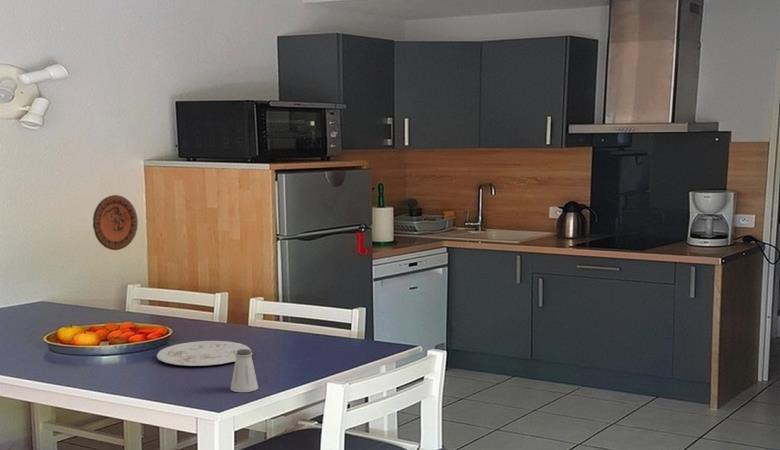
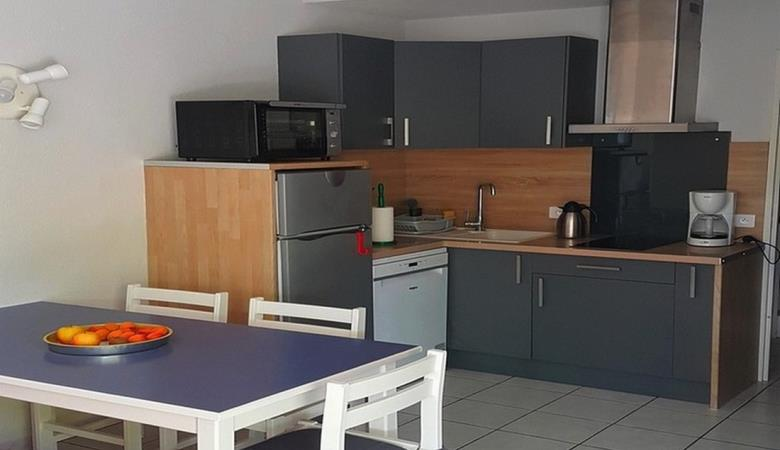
- decorative plate [92,194,139,251]
- saltshaker [230,349,259,393]
- plate [156,340,252,367]
